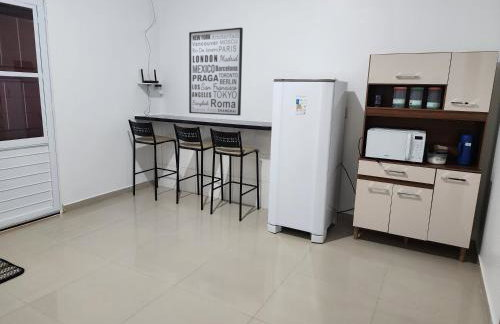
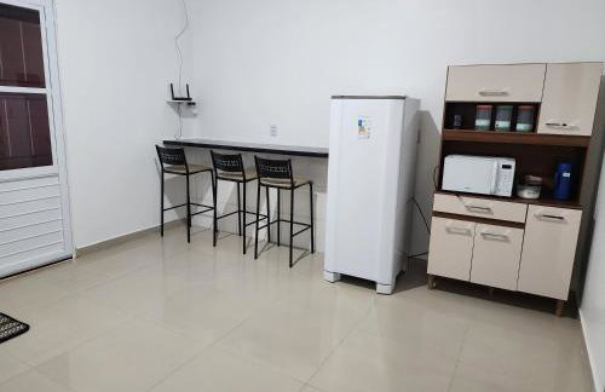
- wall art [188,26,244,117]
